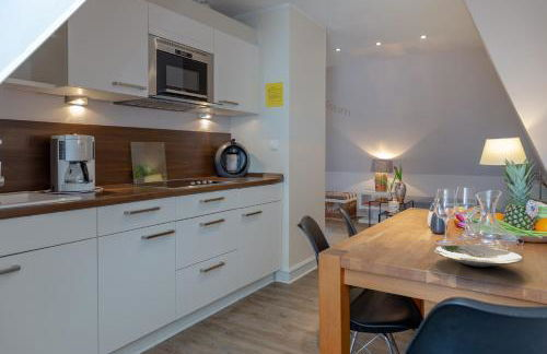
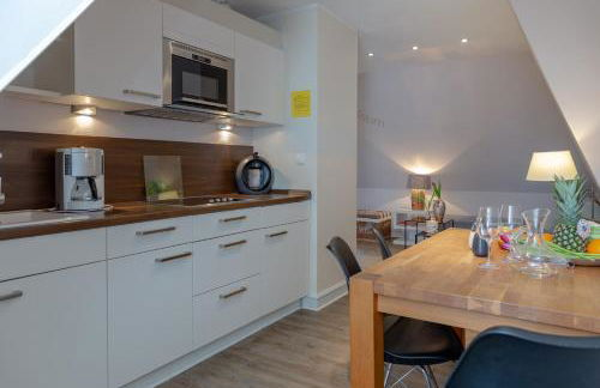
- plate [433,244,524,269]
